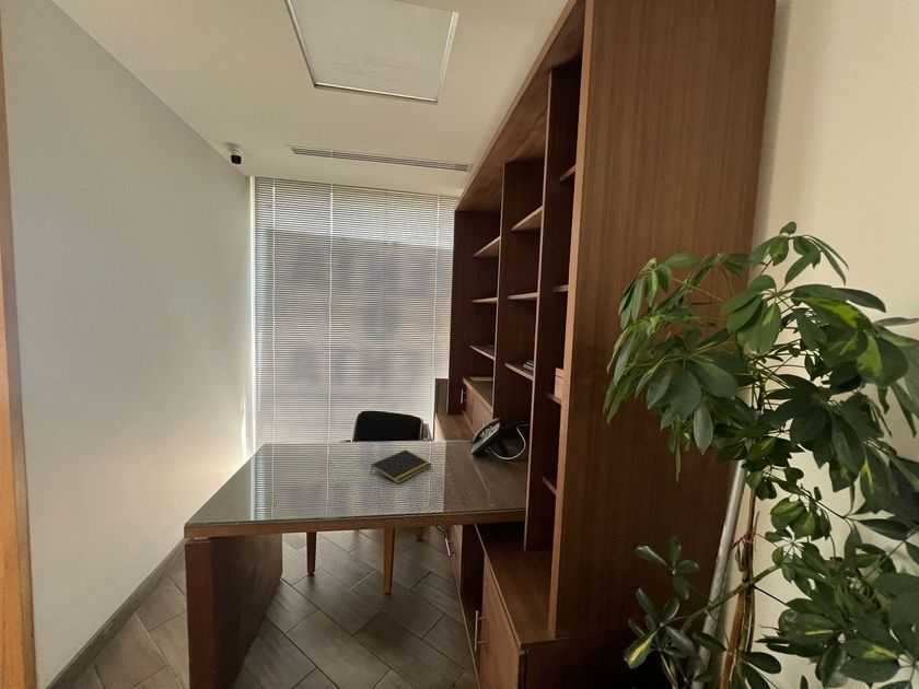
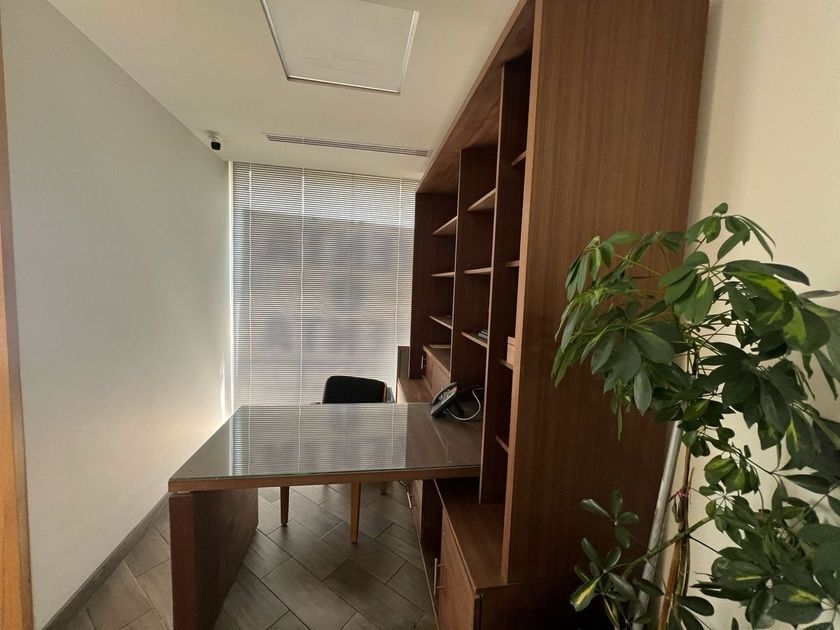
- notepad [369,448,433,484]
